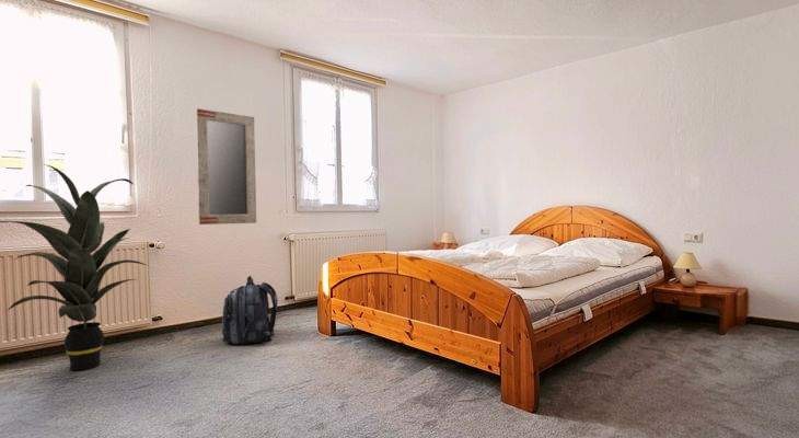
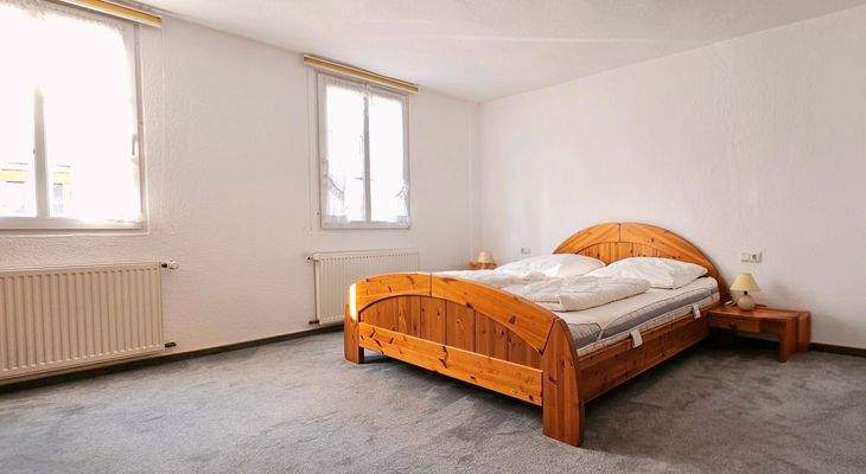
- backpack [221,275,279,345]
- home mirror [195,107,257,226]
- indoor plant [0,163,148,371]
